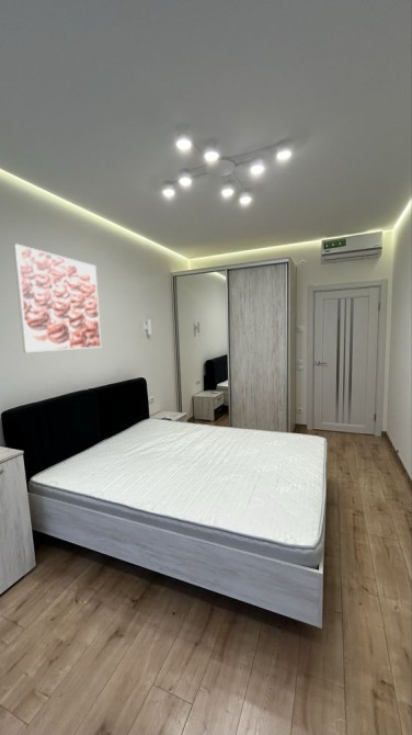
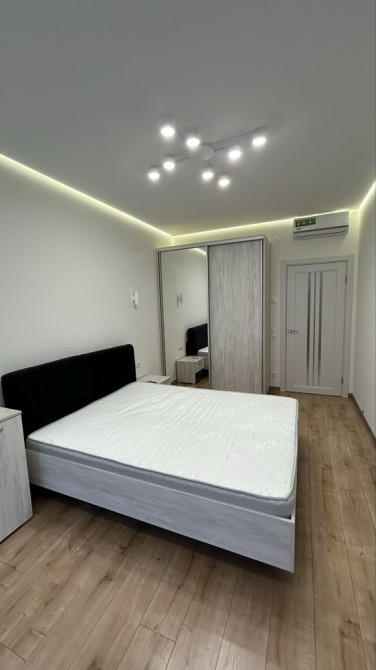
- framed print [12,242,102,353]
